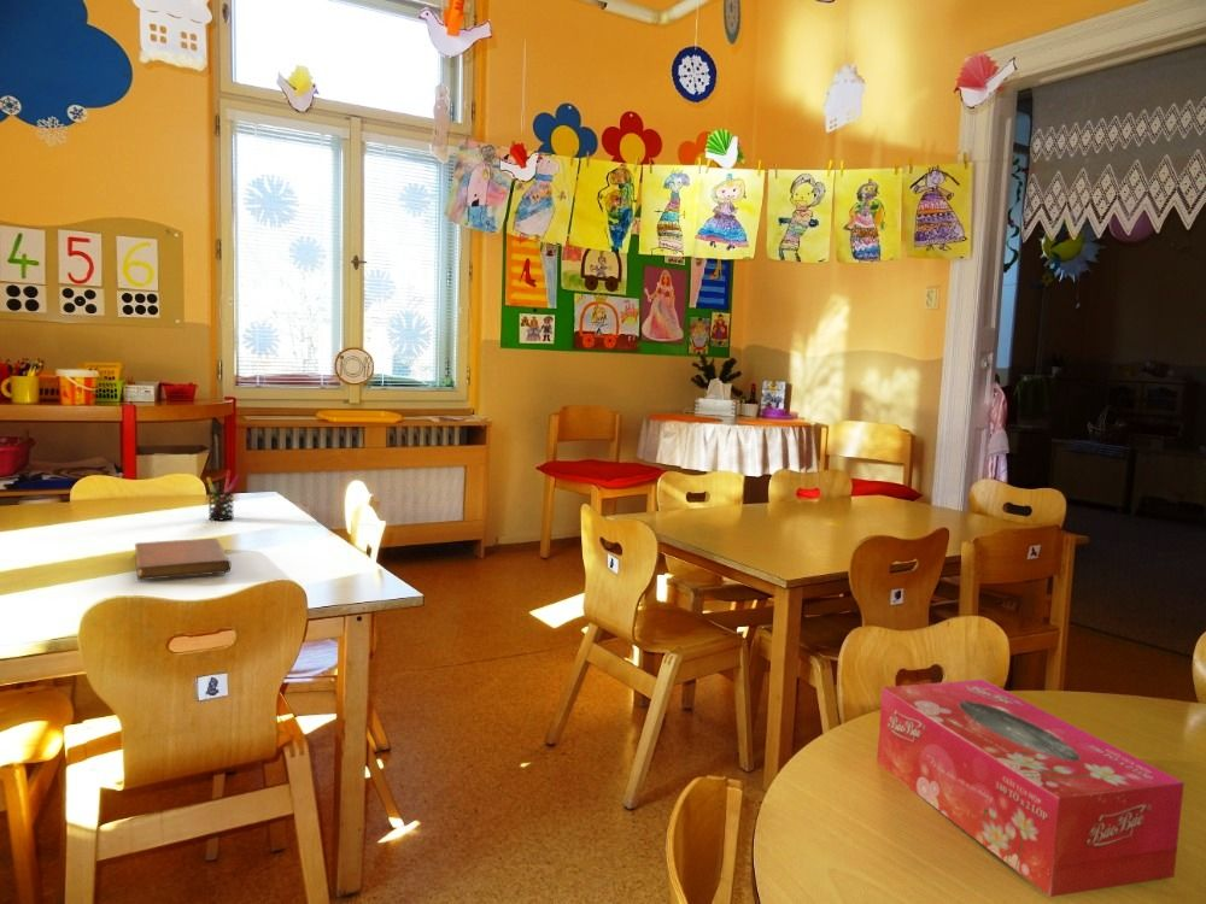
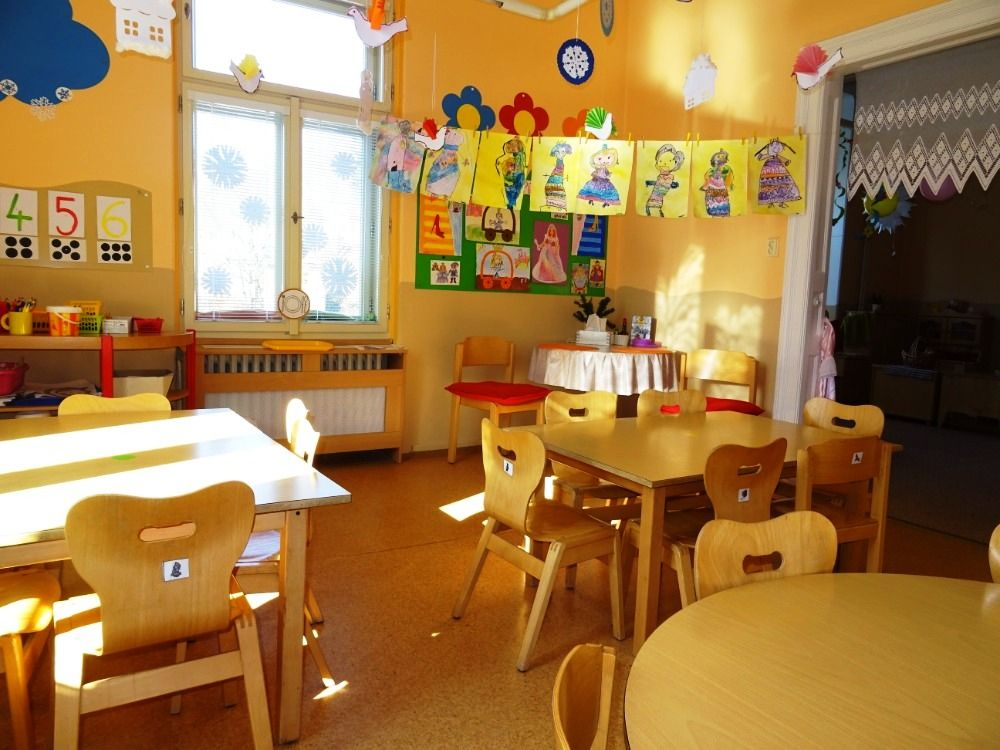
- notebook [134,538,232,581]
- tissue box [876,679,1185,898]
- pen holder [205,469,241,521]
